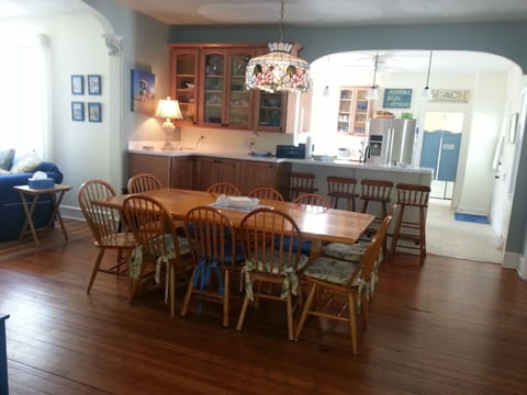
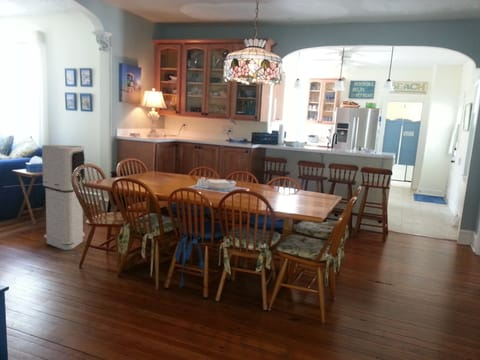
+ air purifier [41,144,86,251]
